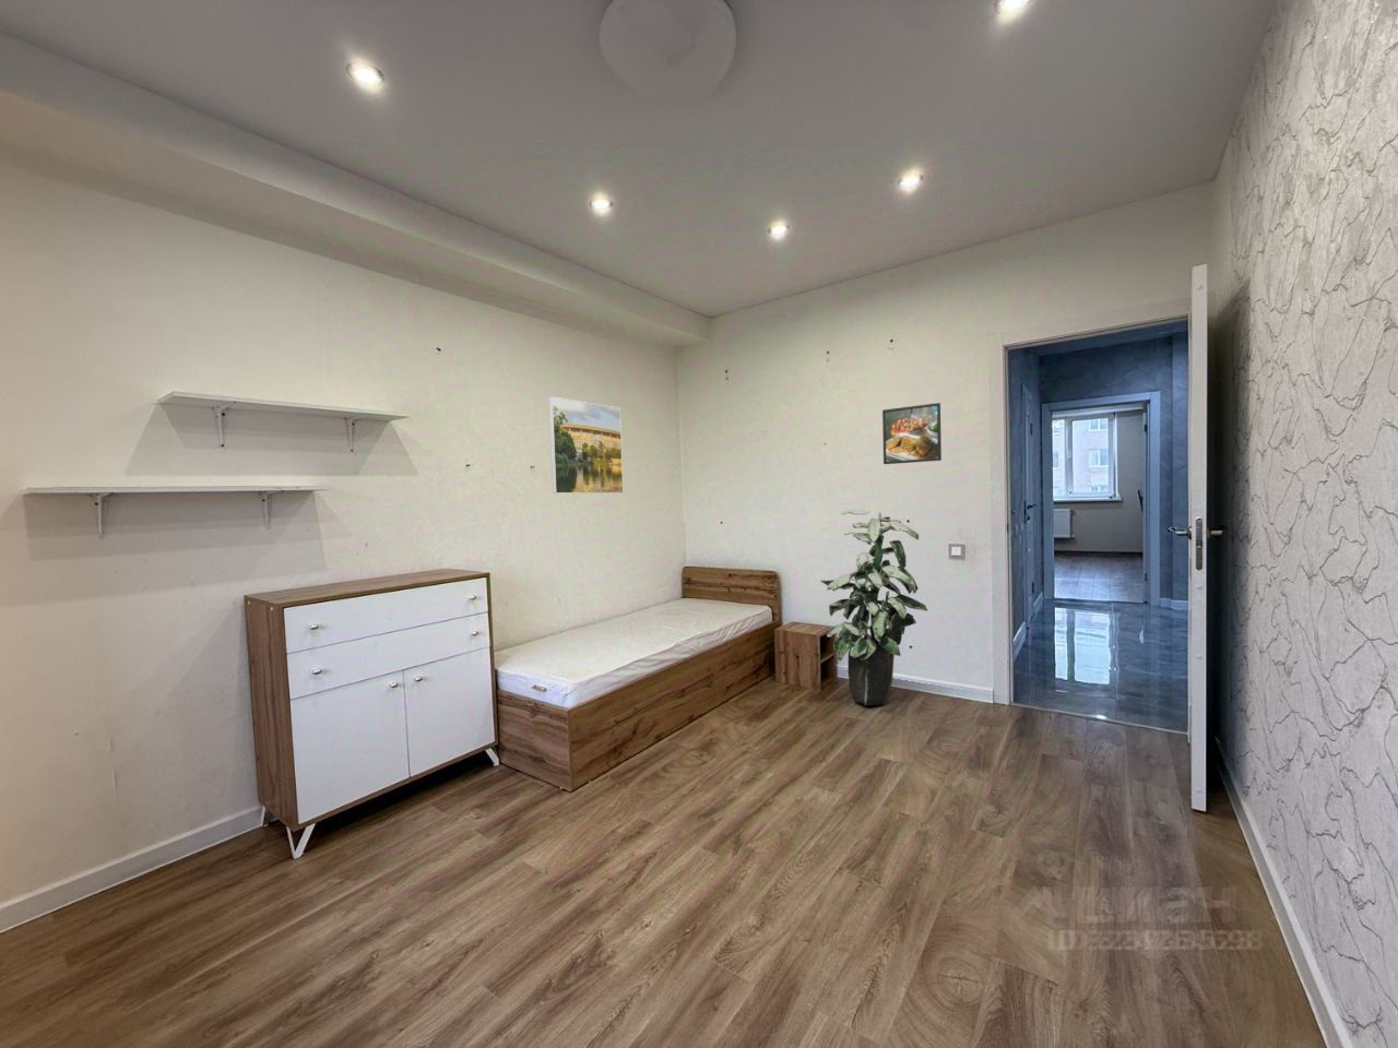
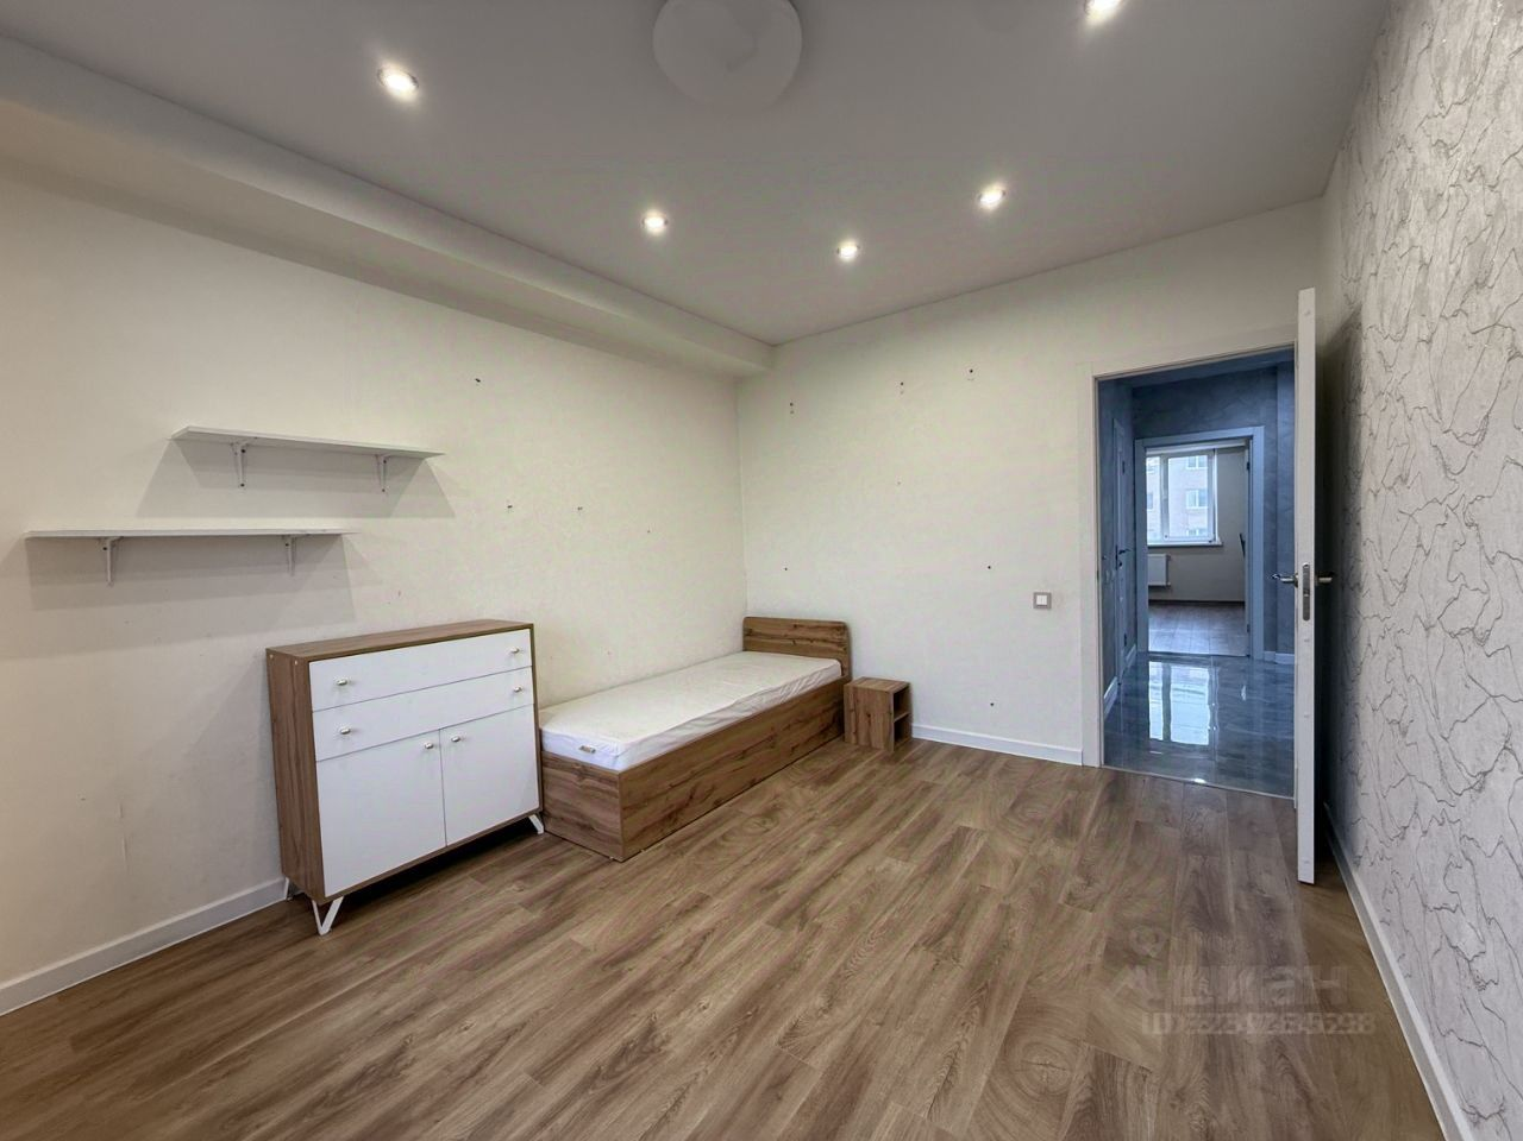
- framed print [548,396,625,494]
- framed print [882,402,942,465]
- indoor plant [819,507,928,707]
